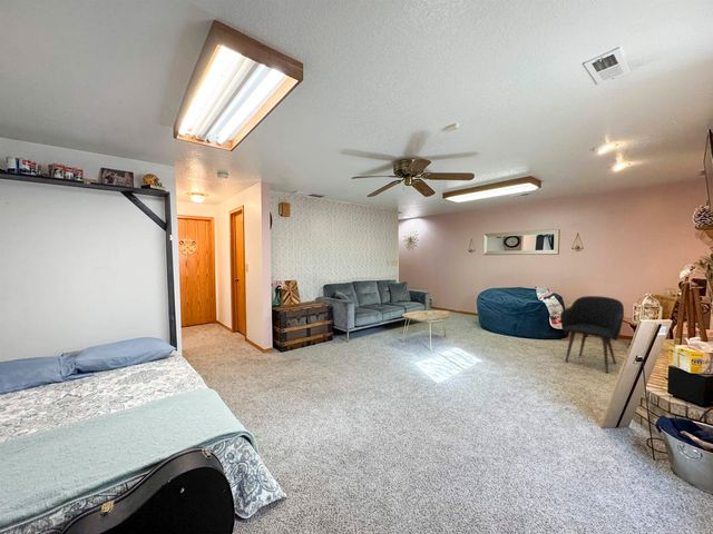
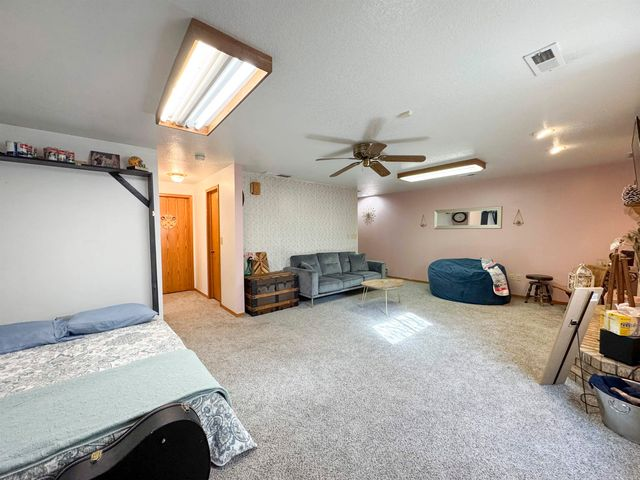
- armchair [559,295,625,374]
